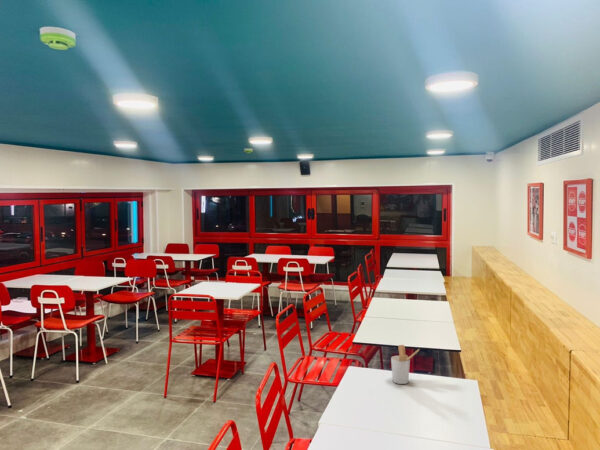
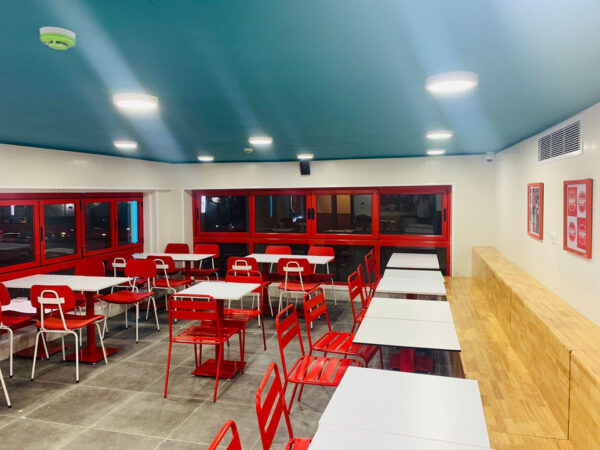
- utensil holder [390,344,421,385]
